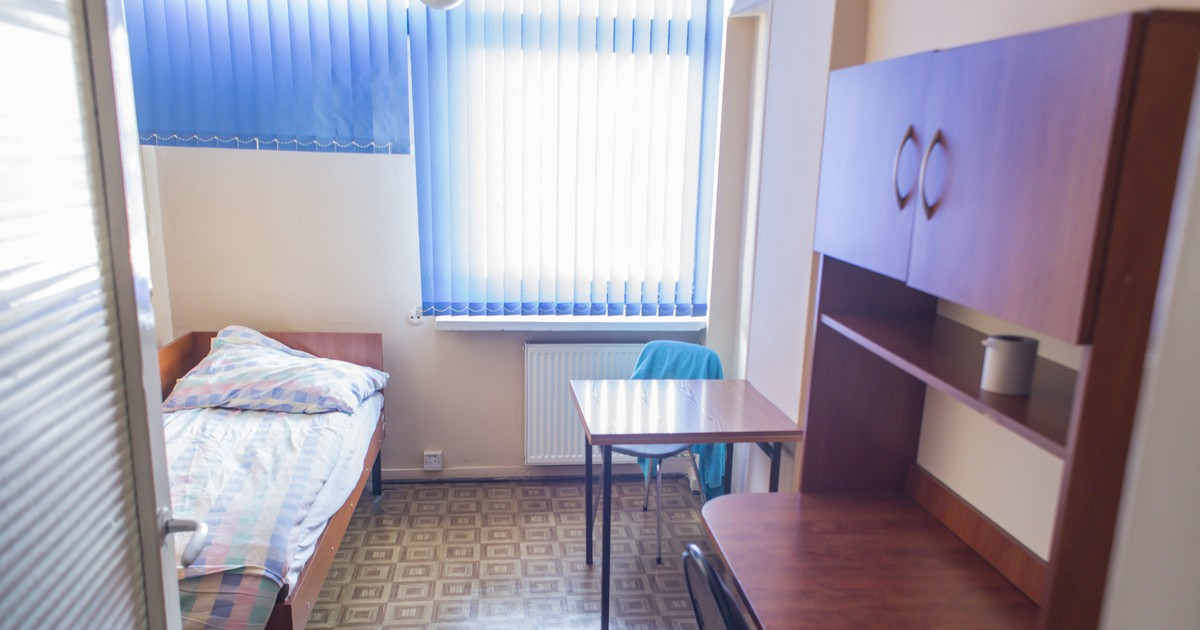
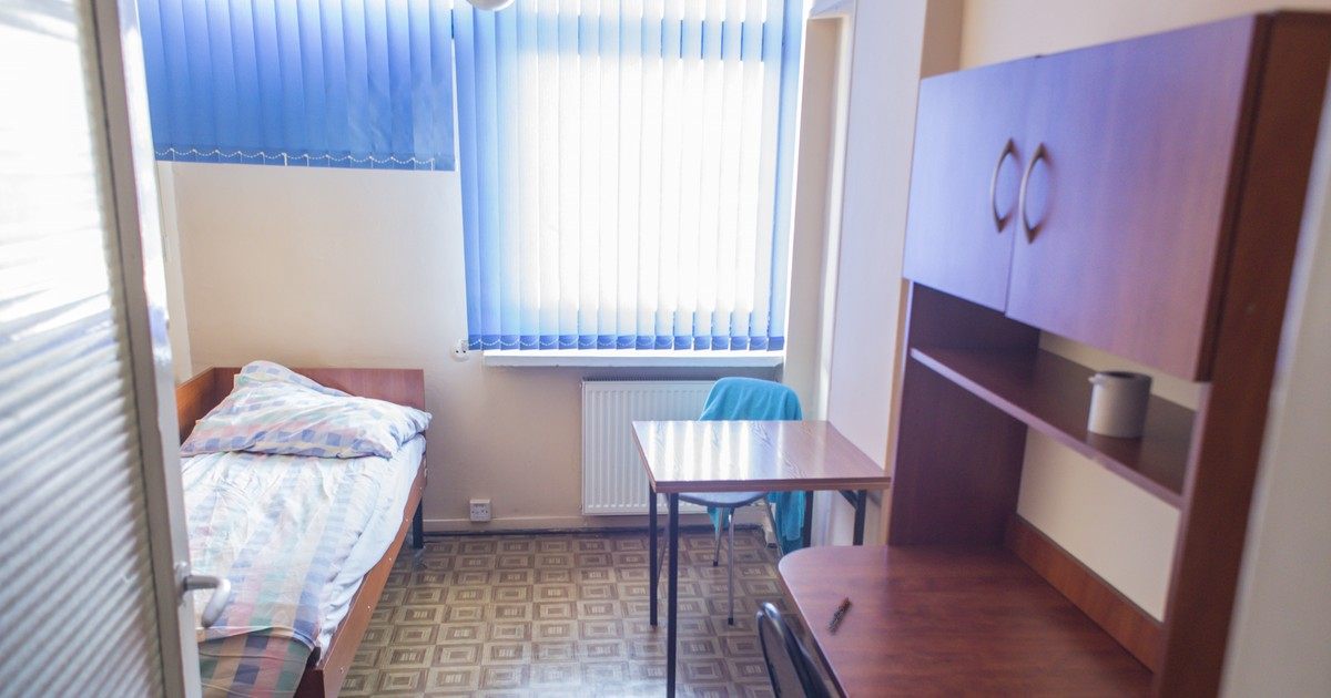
+ pen [824,596,851,630]
